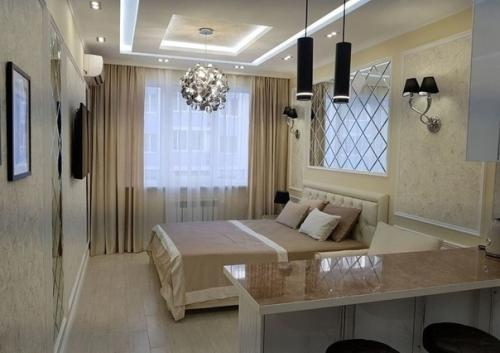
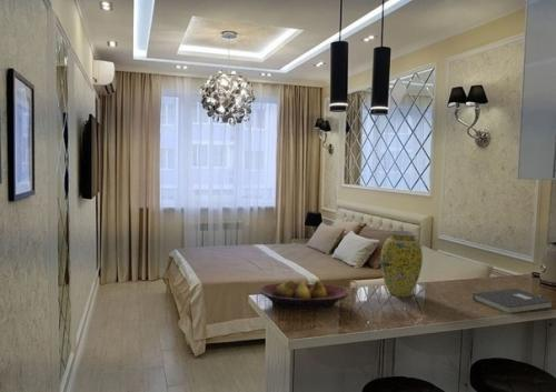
+ book [471,288,555,314]
+ fruit bowl [259,279,350,310]
+ vase [379,230,424,298]
